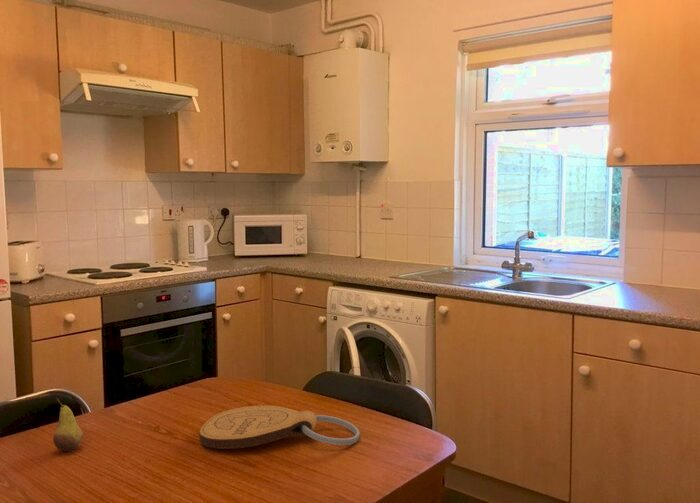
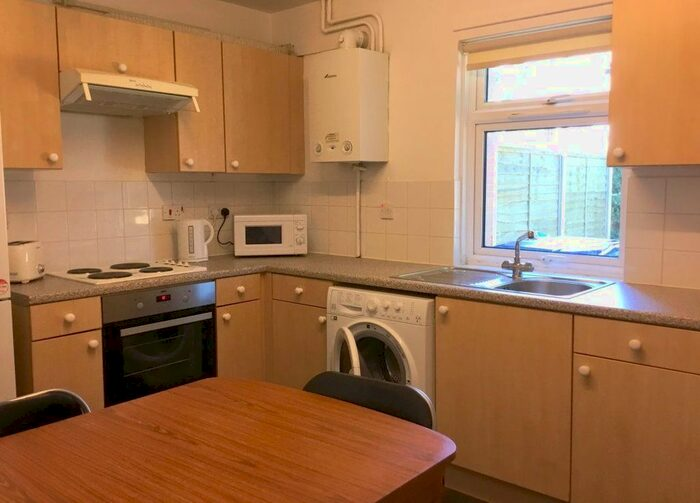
- fruit [52,397,84,452]
- key chain [198,405,361,449]
